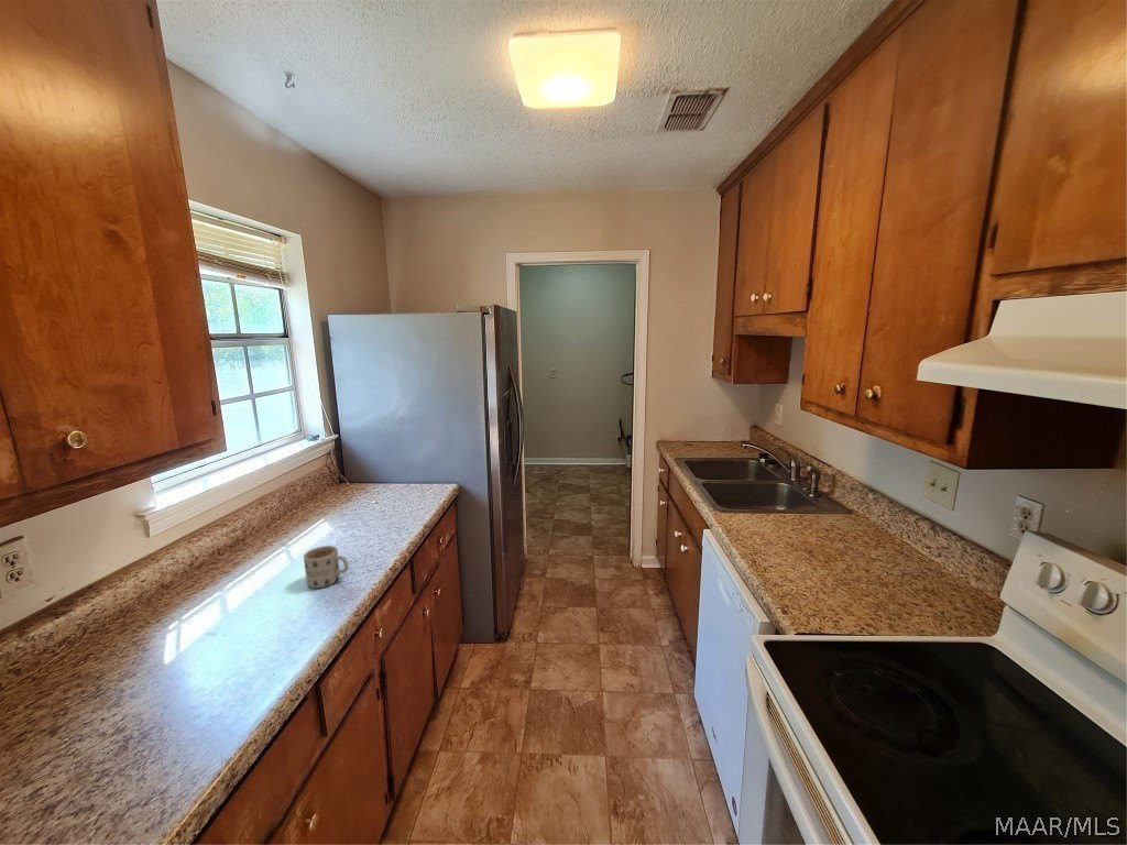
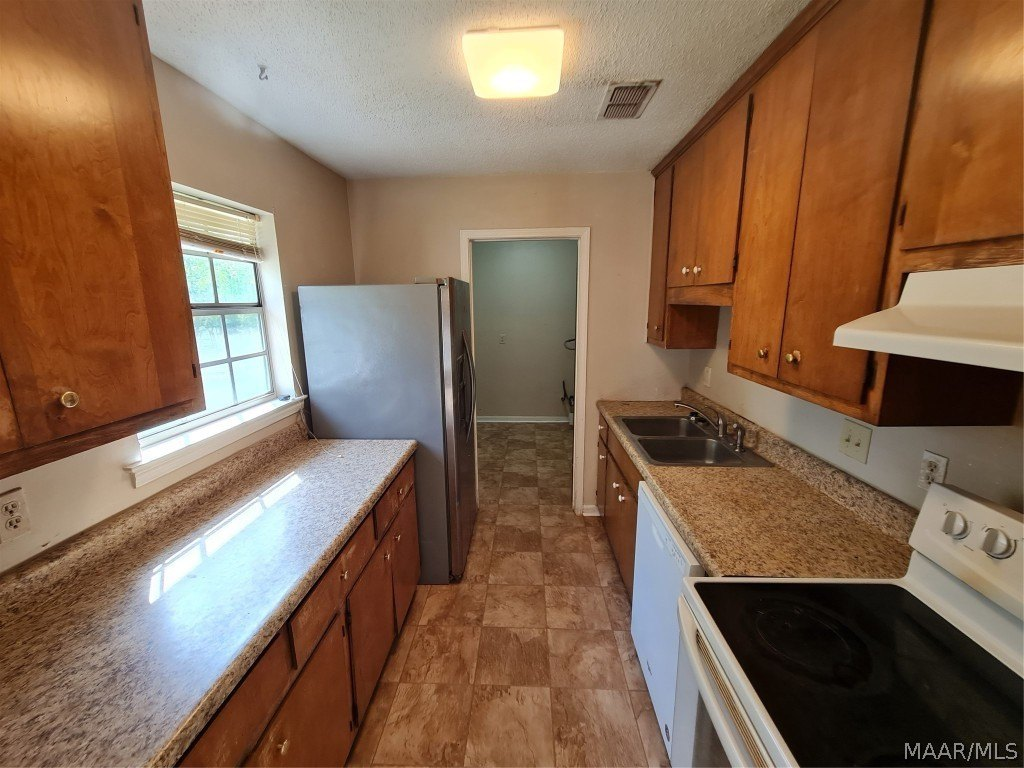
- mug [303,545,350,589]
